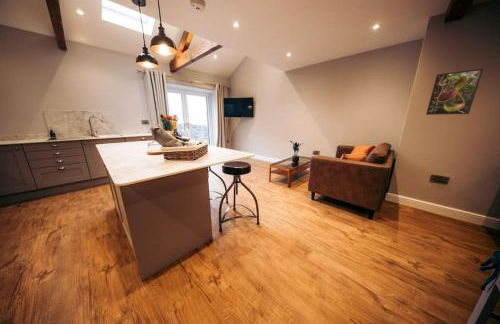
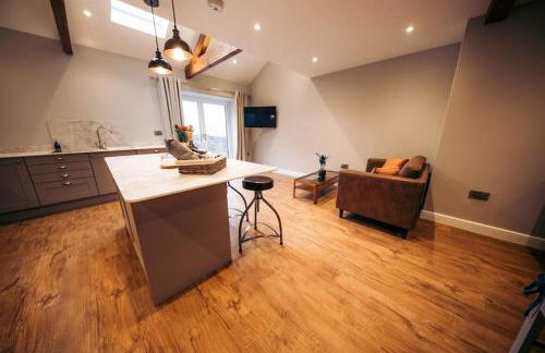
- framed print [425,67,484,116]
